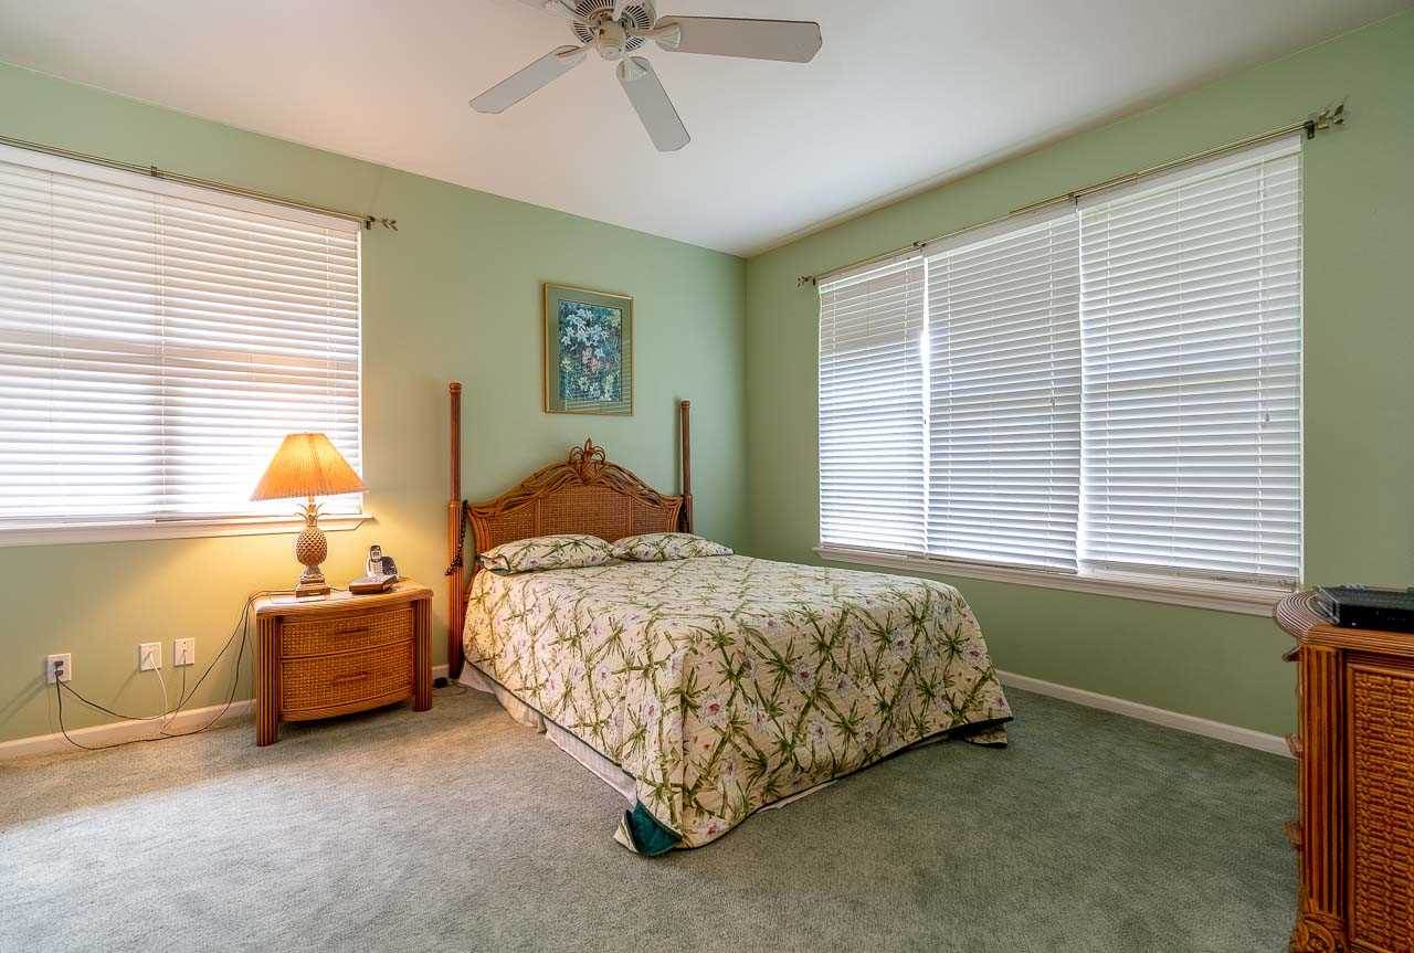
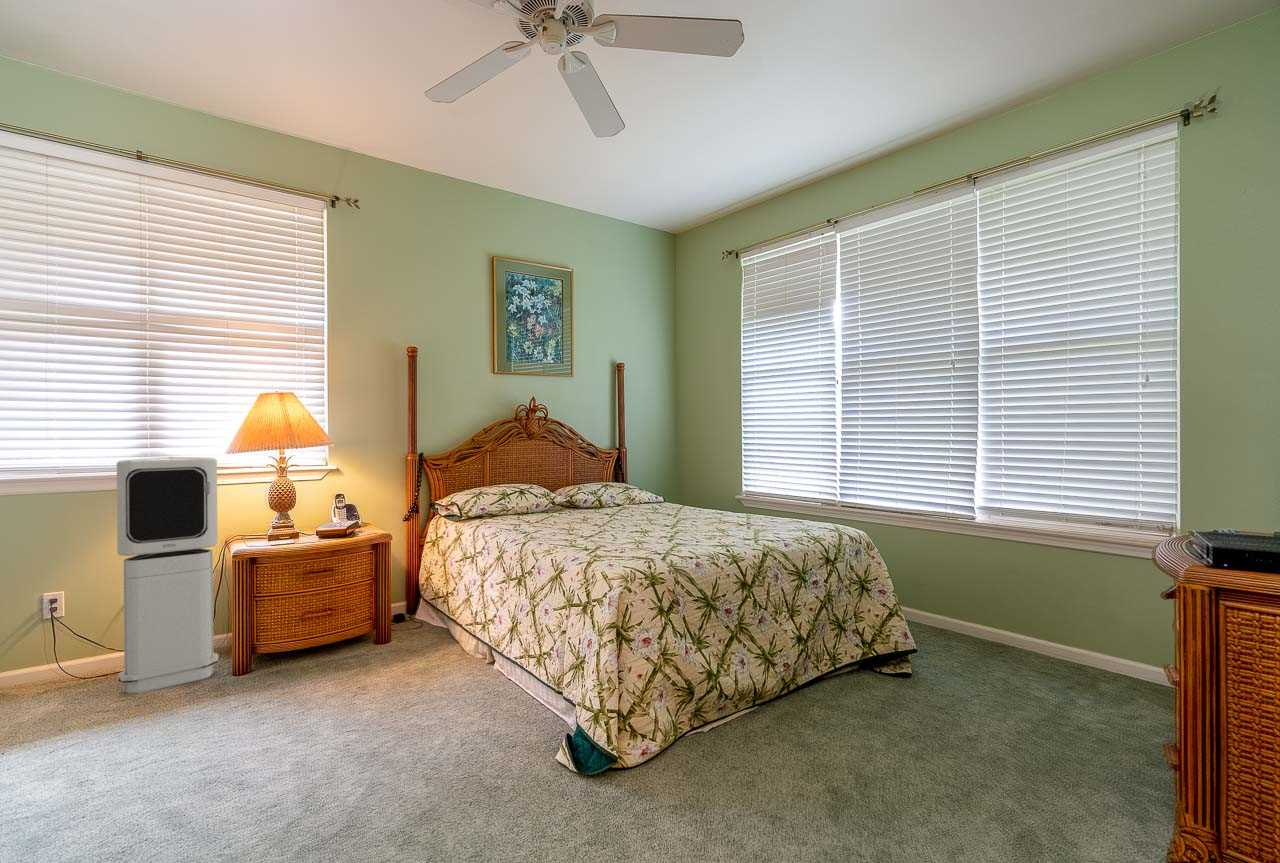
+ air purifier [116,456,219,695]
